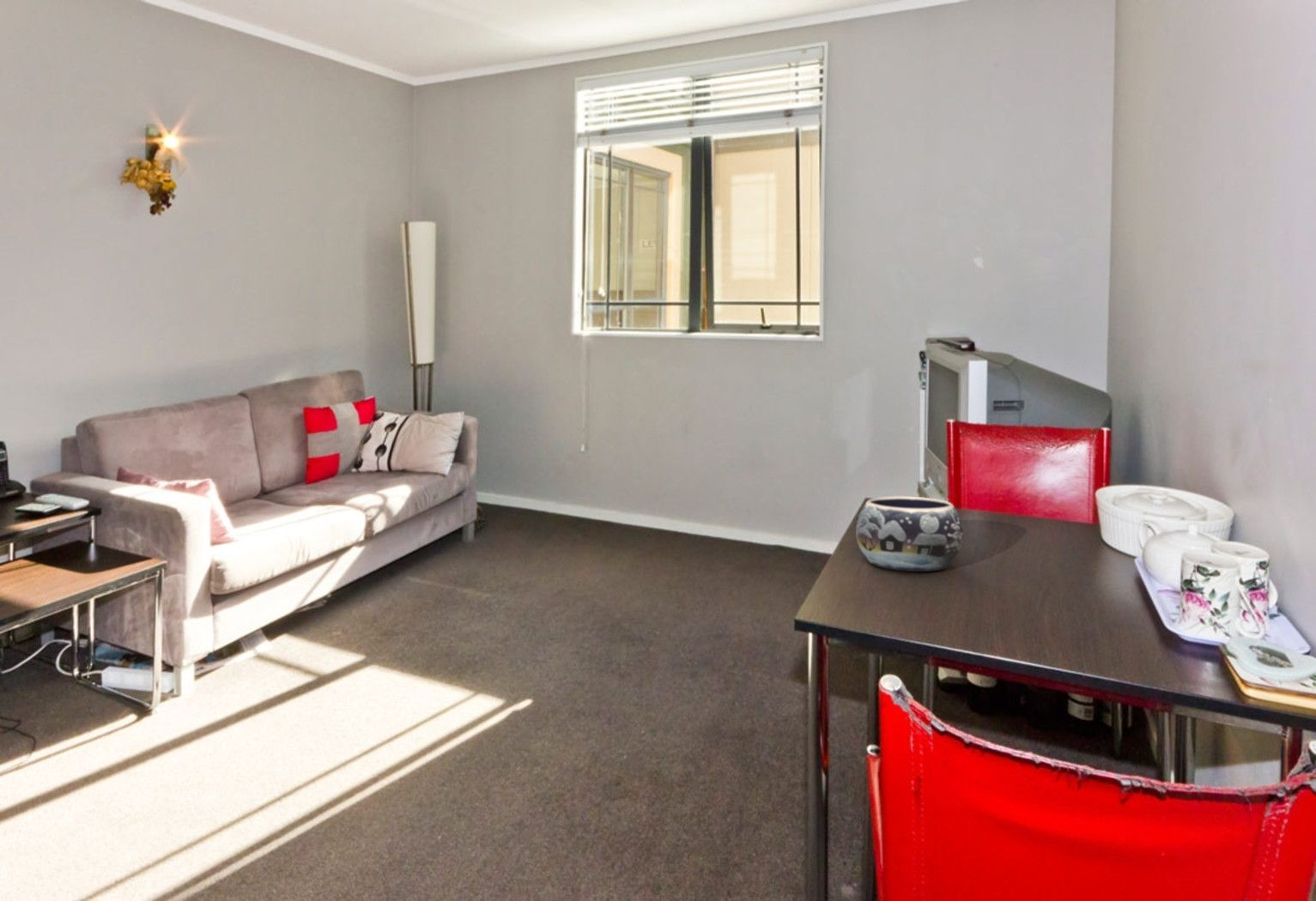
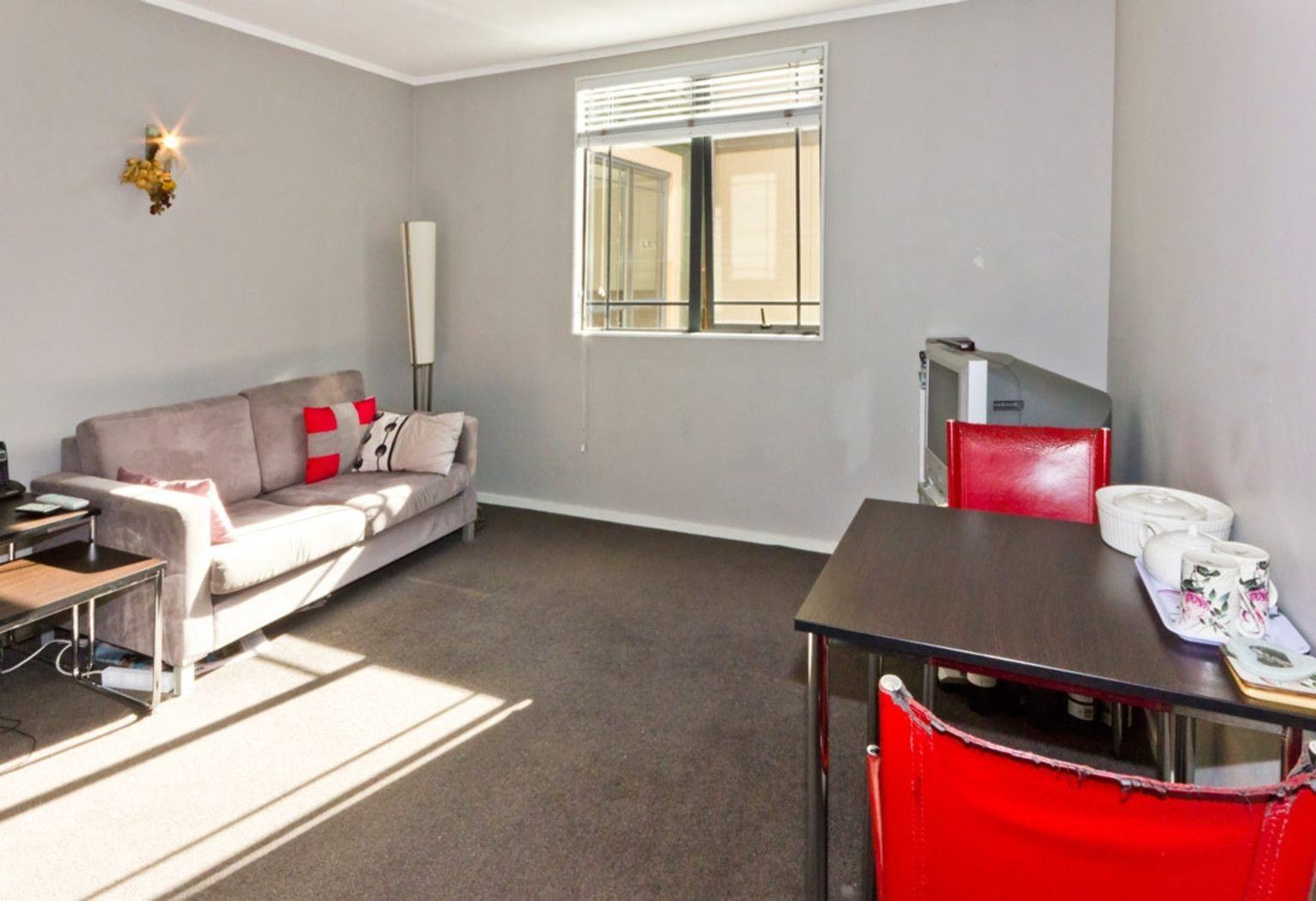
- decorative bowl [855,495,964,572]
